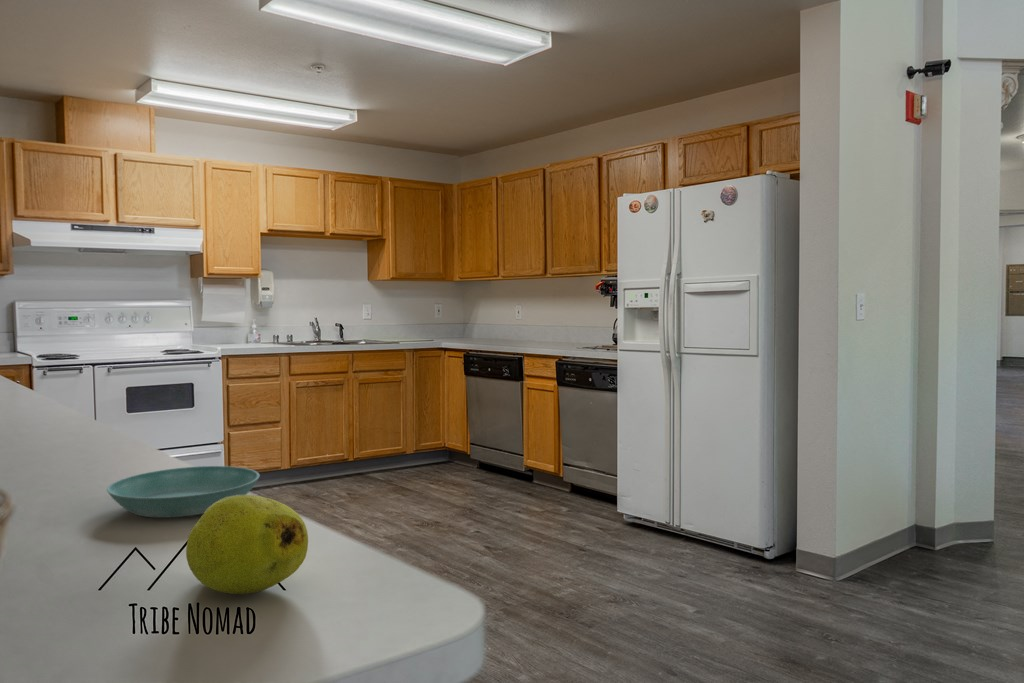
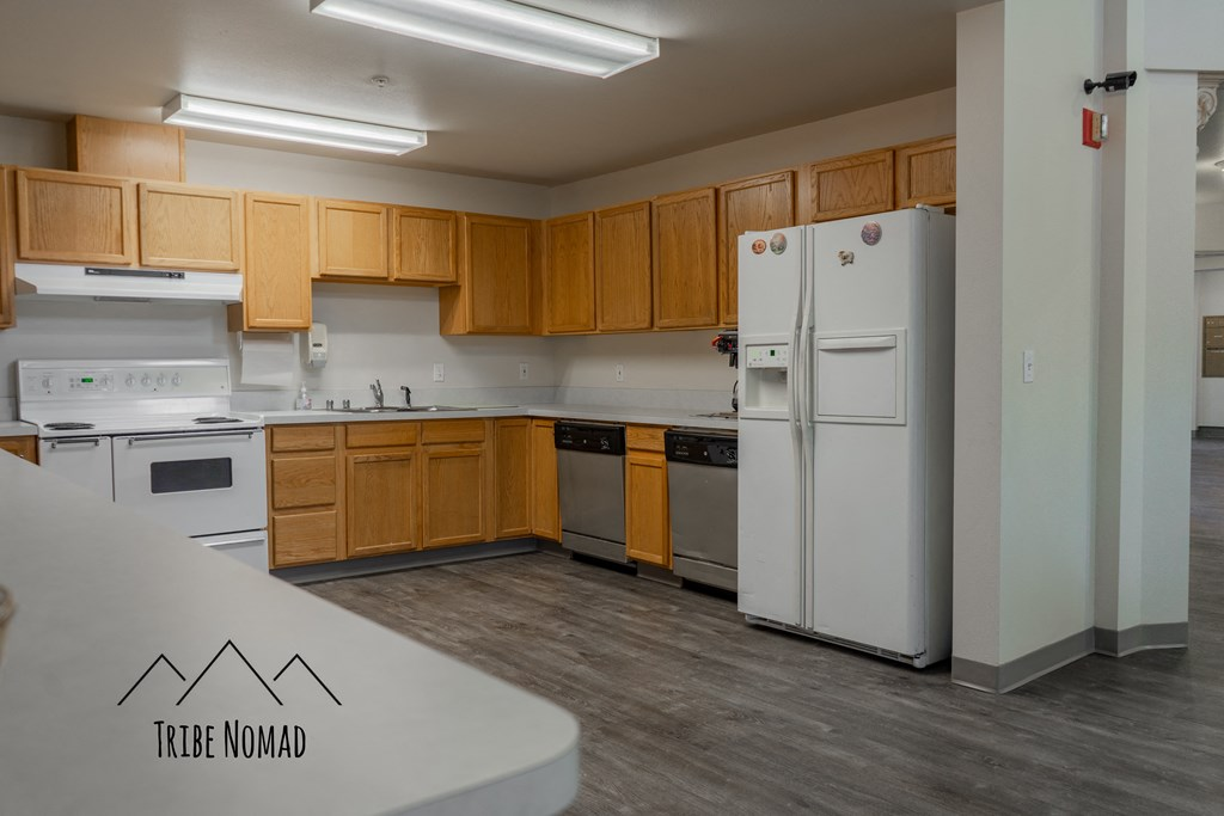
- saucer [106,465,261,519]
- fruit [185,494,309,595]
